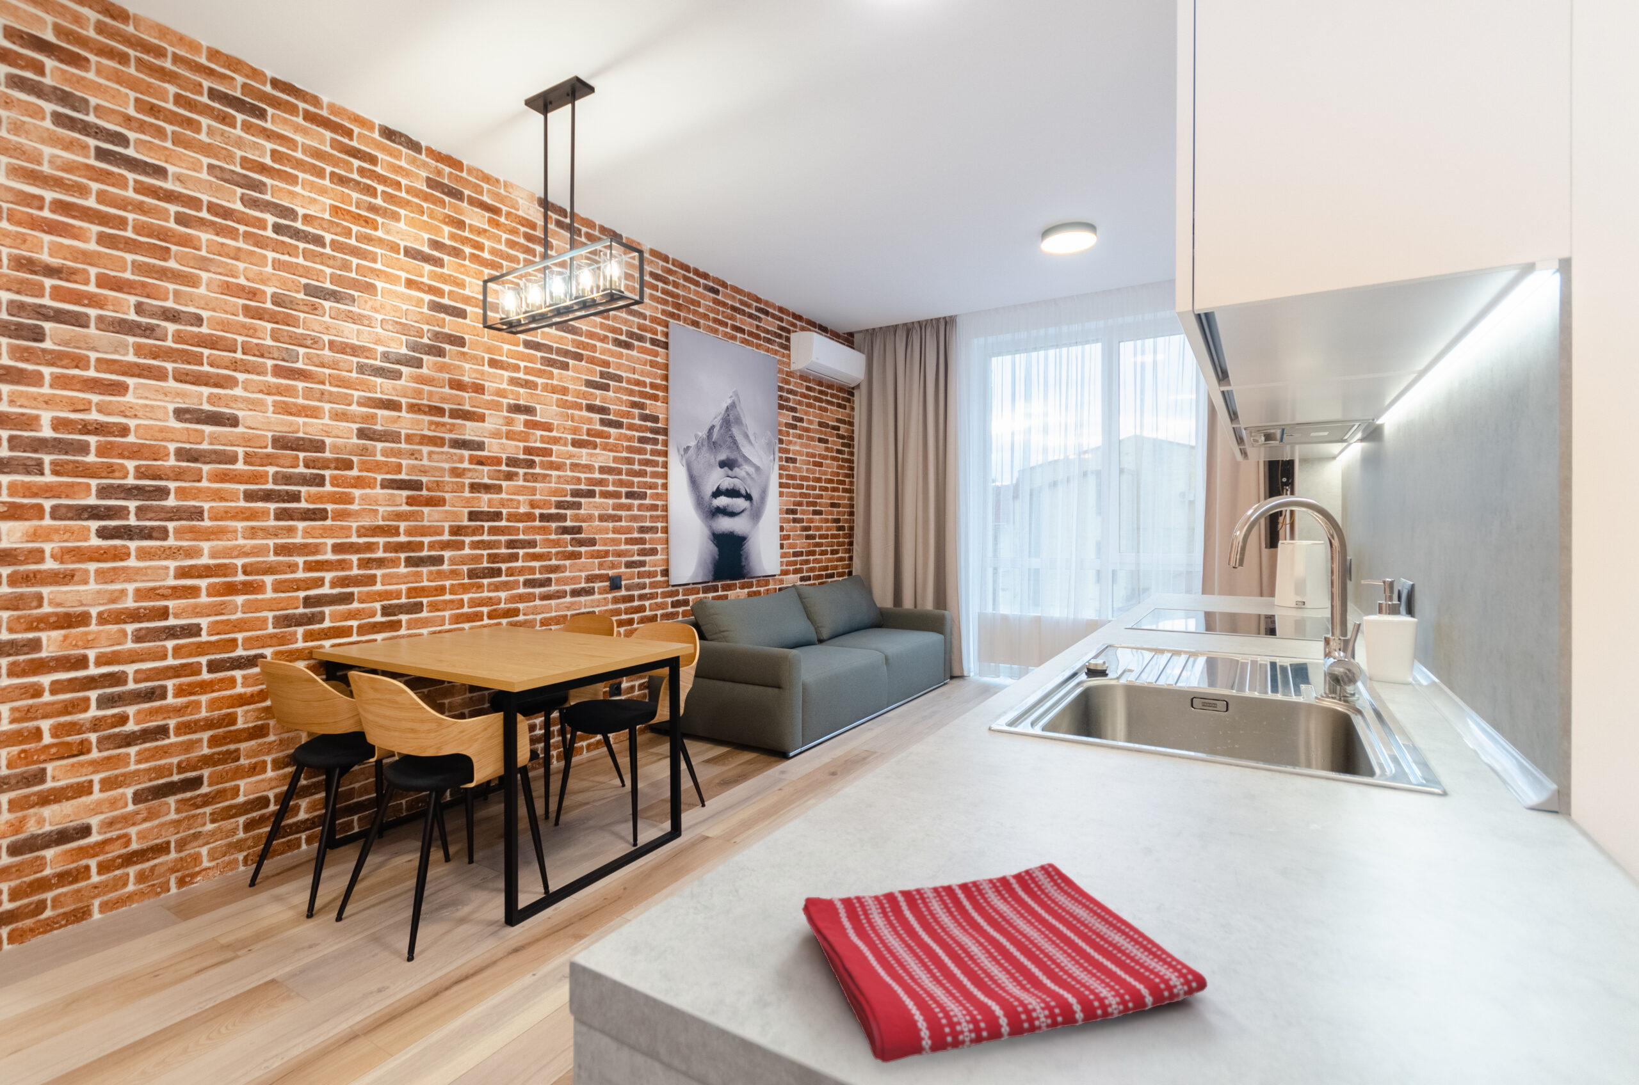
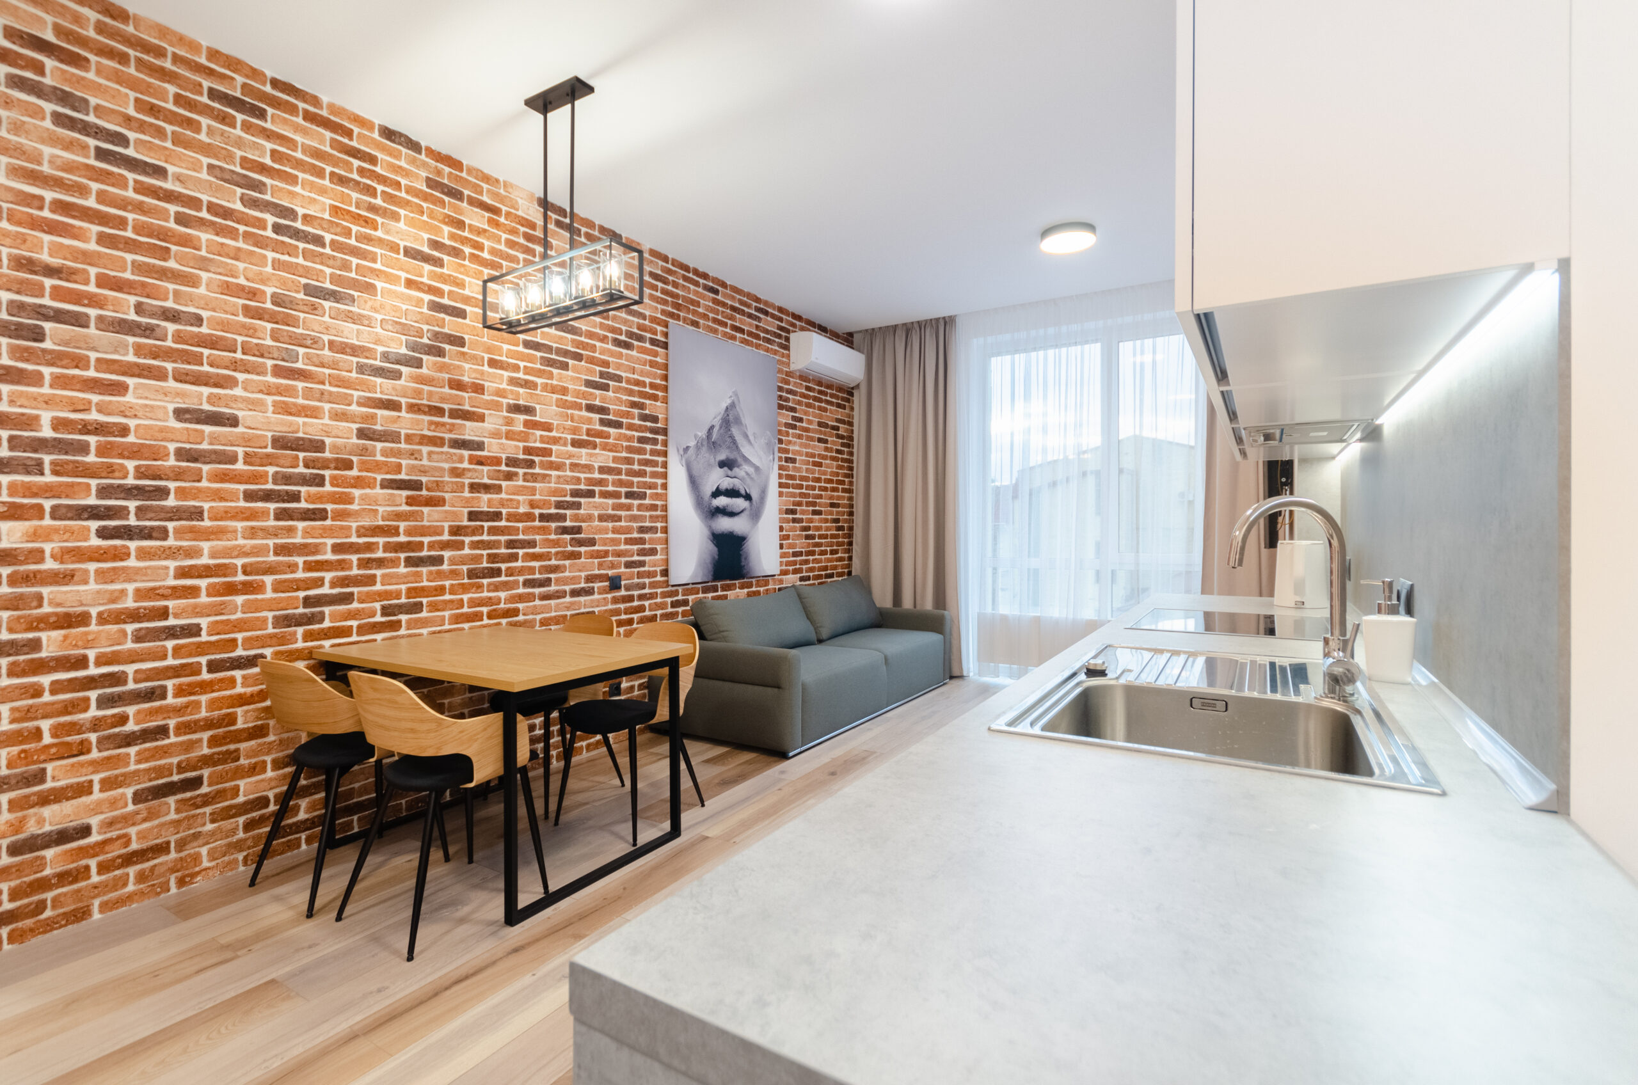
- dish towel [801,862,1208,1063]
